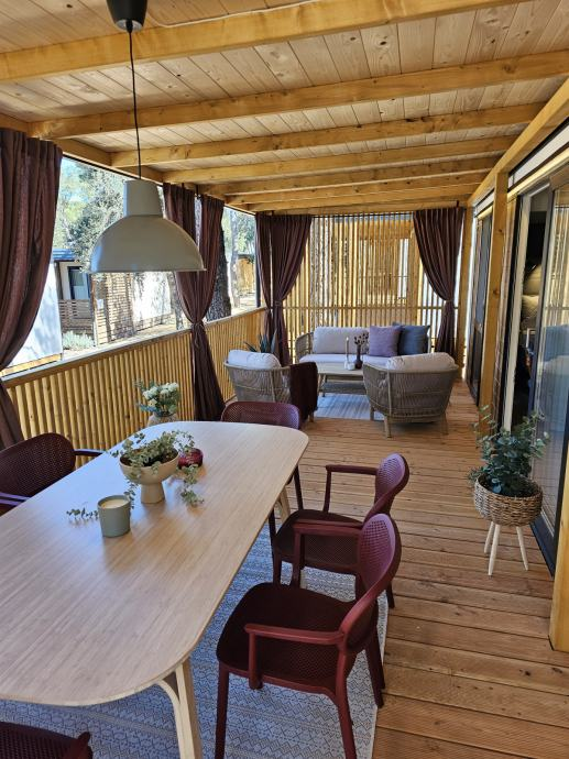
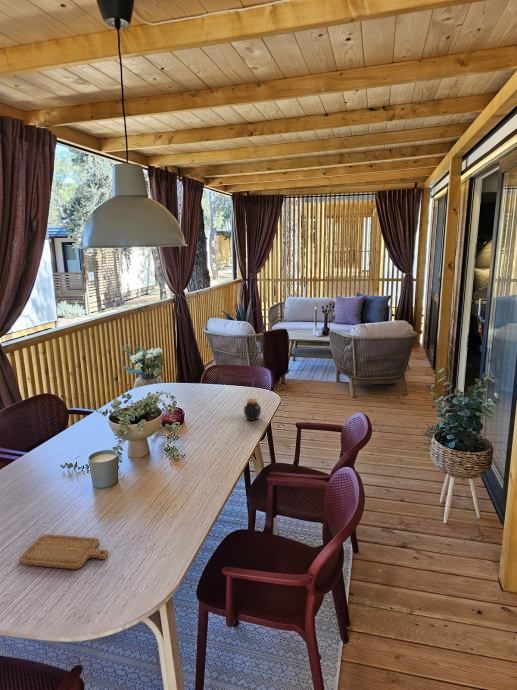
+ jar [243,397,262,421]
+ chopping board [18,533,109,570]
